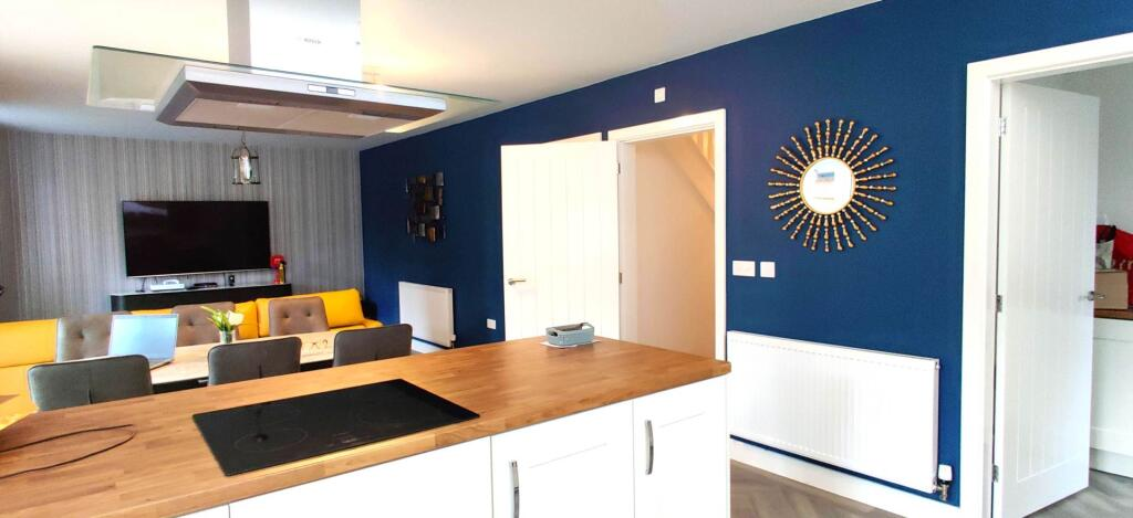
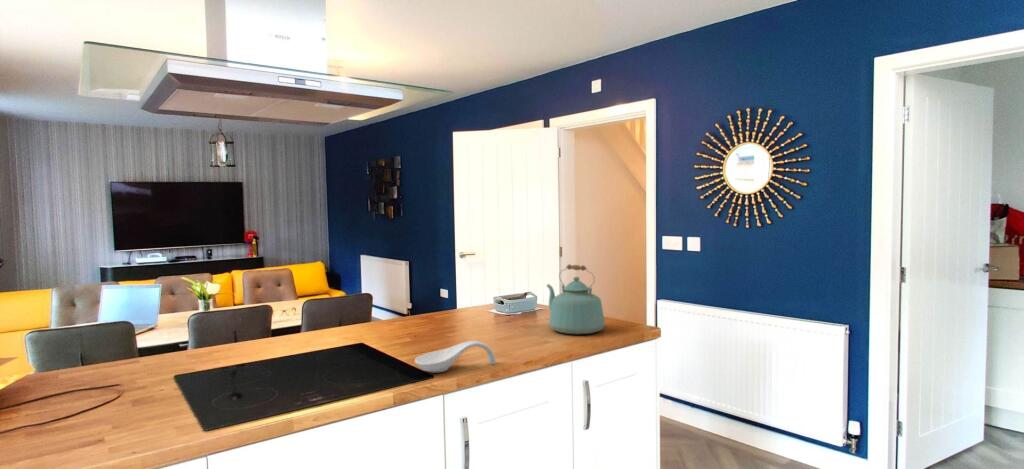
+ spoon rest [414,340,497,374]
+ kettle [545,263,606,335]
